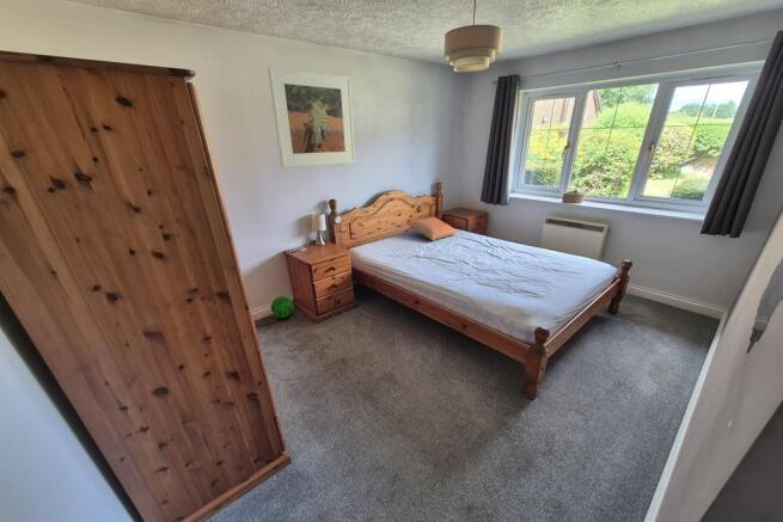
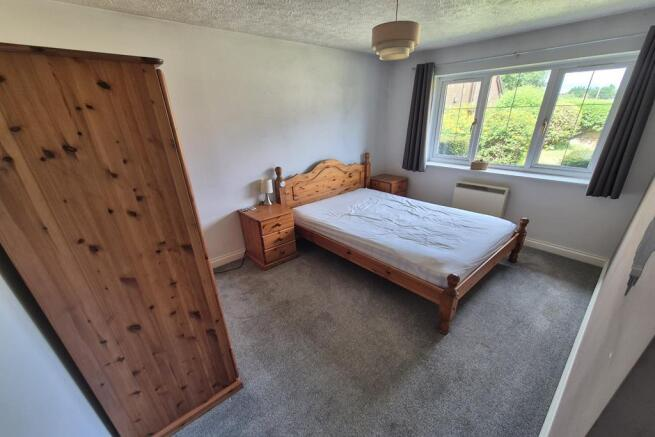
- pillow [406,216,459,241]
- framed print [267,66,356,168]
- ball [270,295,295,319]
